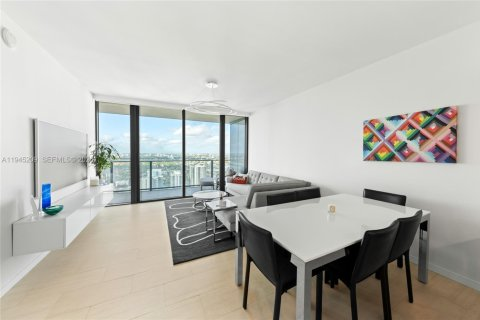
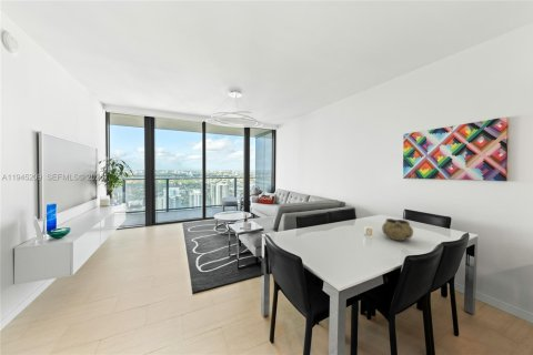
+ decorative bowl [381,217,414,242]
